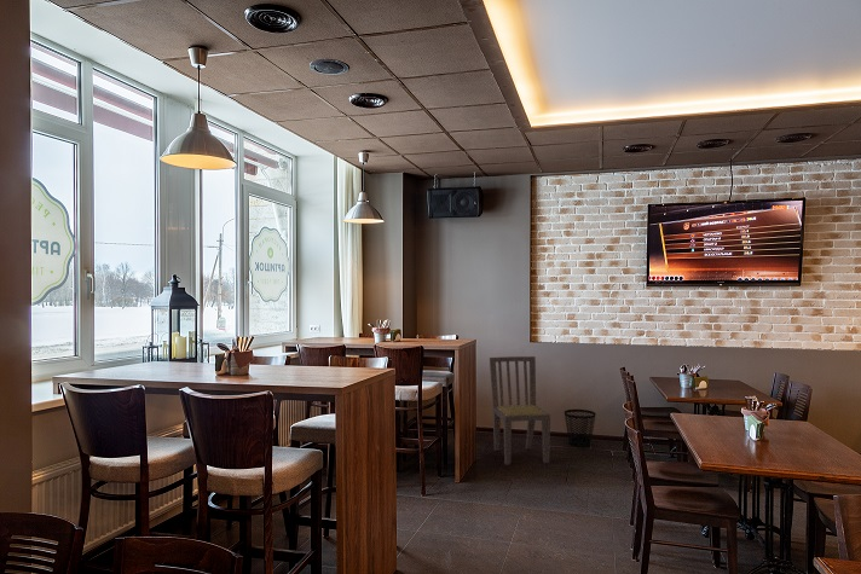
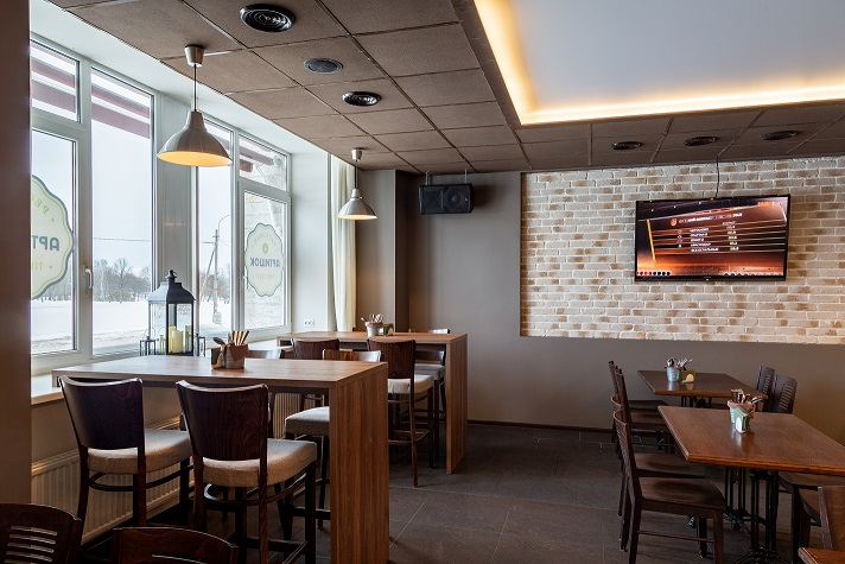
- wastebasket [564,408,597,447]
- dining chair [489,355,551,466]
